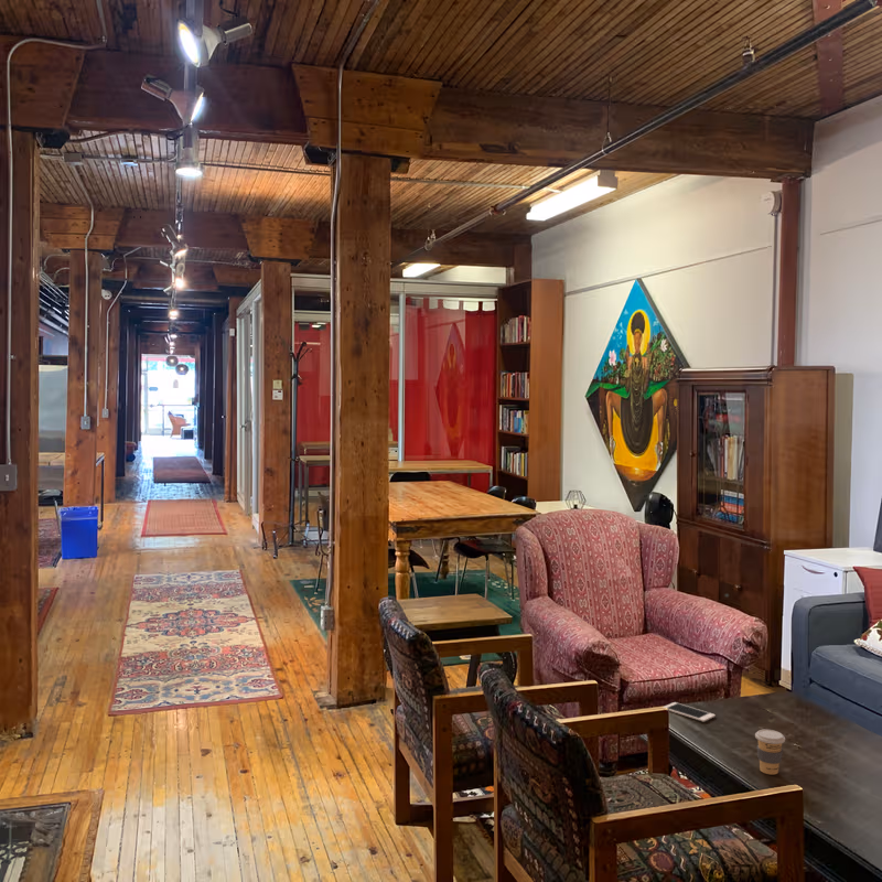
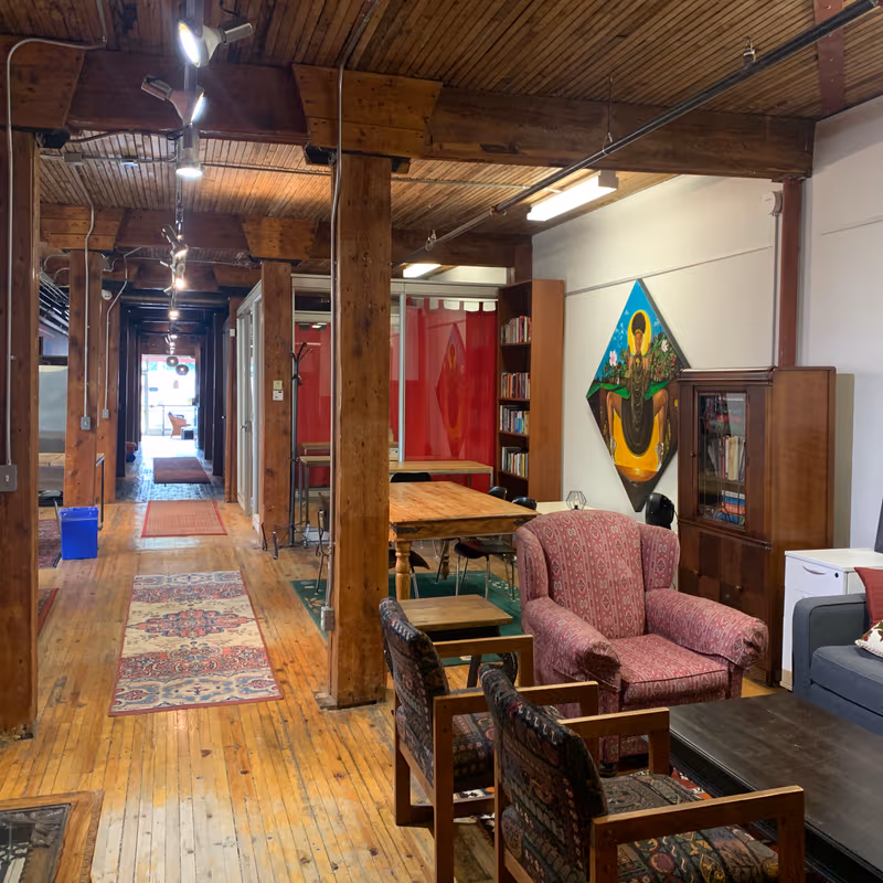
- cell phone [662,701,717,723]
- coffee cup [754,729,786,775]
